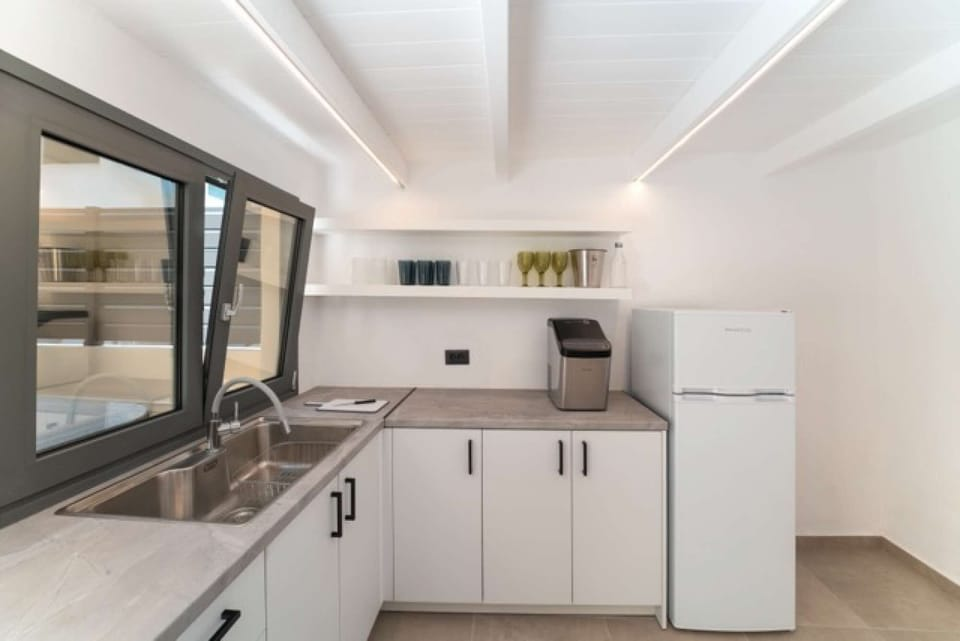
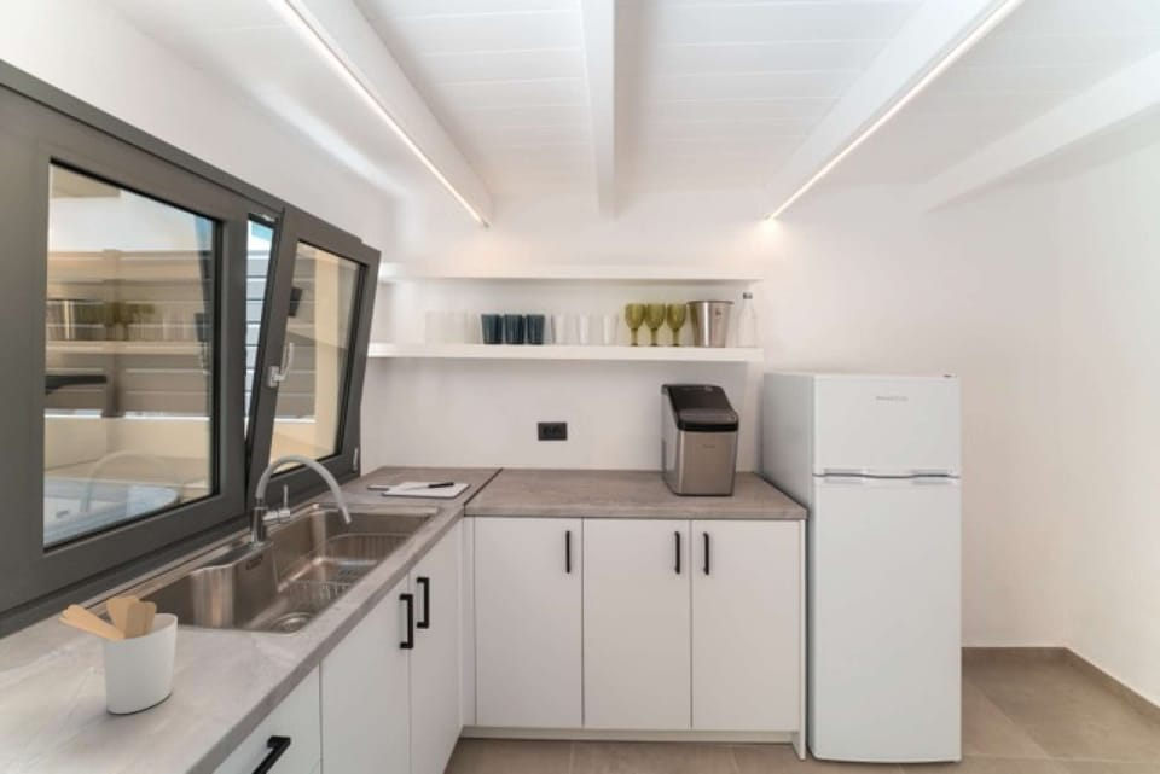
+ utensil holder [57,594,179,715]
